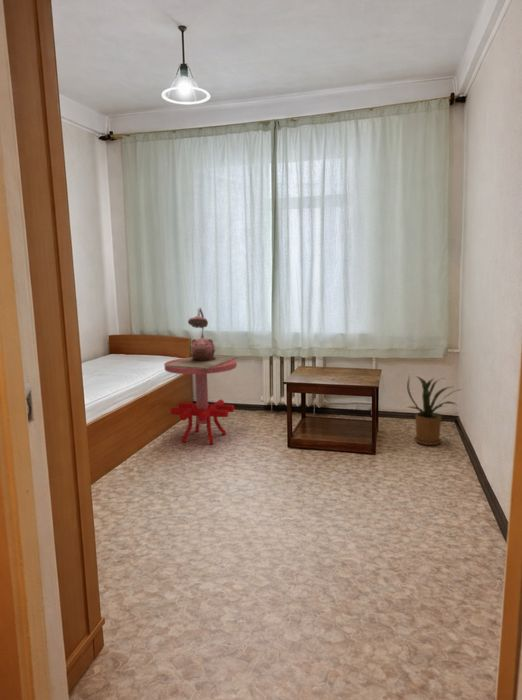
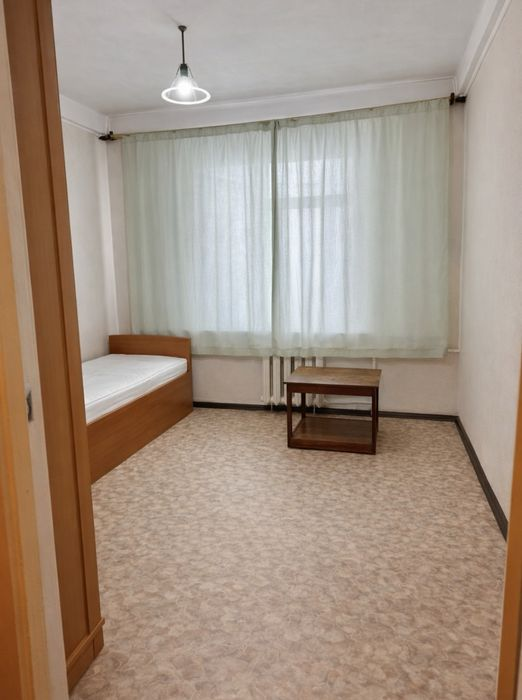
- table lamp [164,307,238,369]
- side table [163,356,238,445]
- house plant [406,374,464,446]
